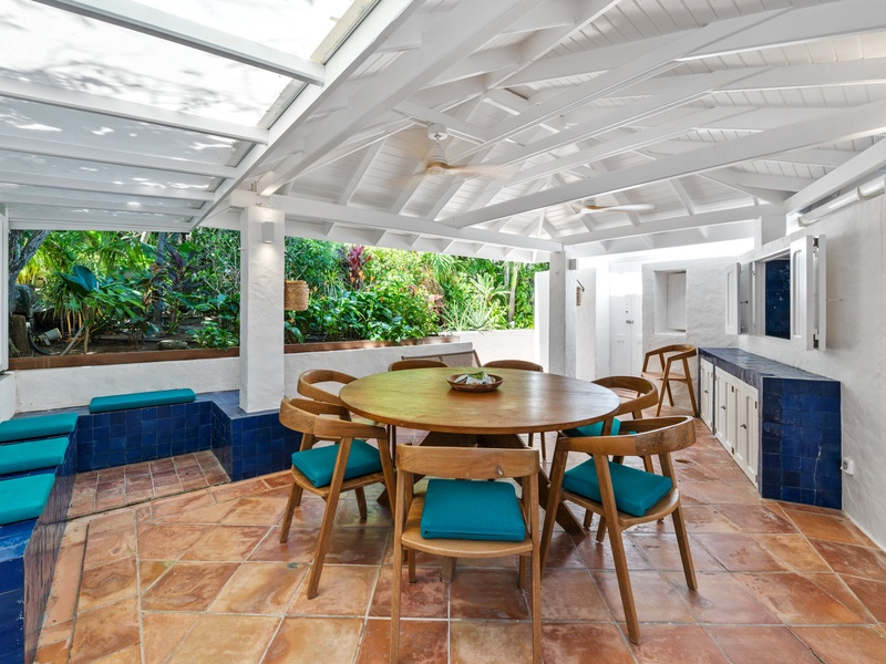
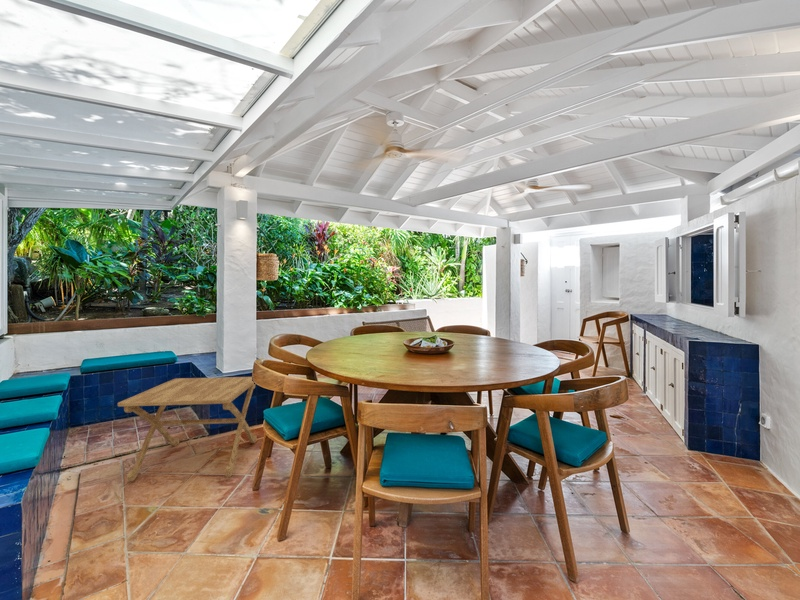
+ side table [117,376,258,482]
